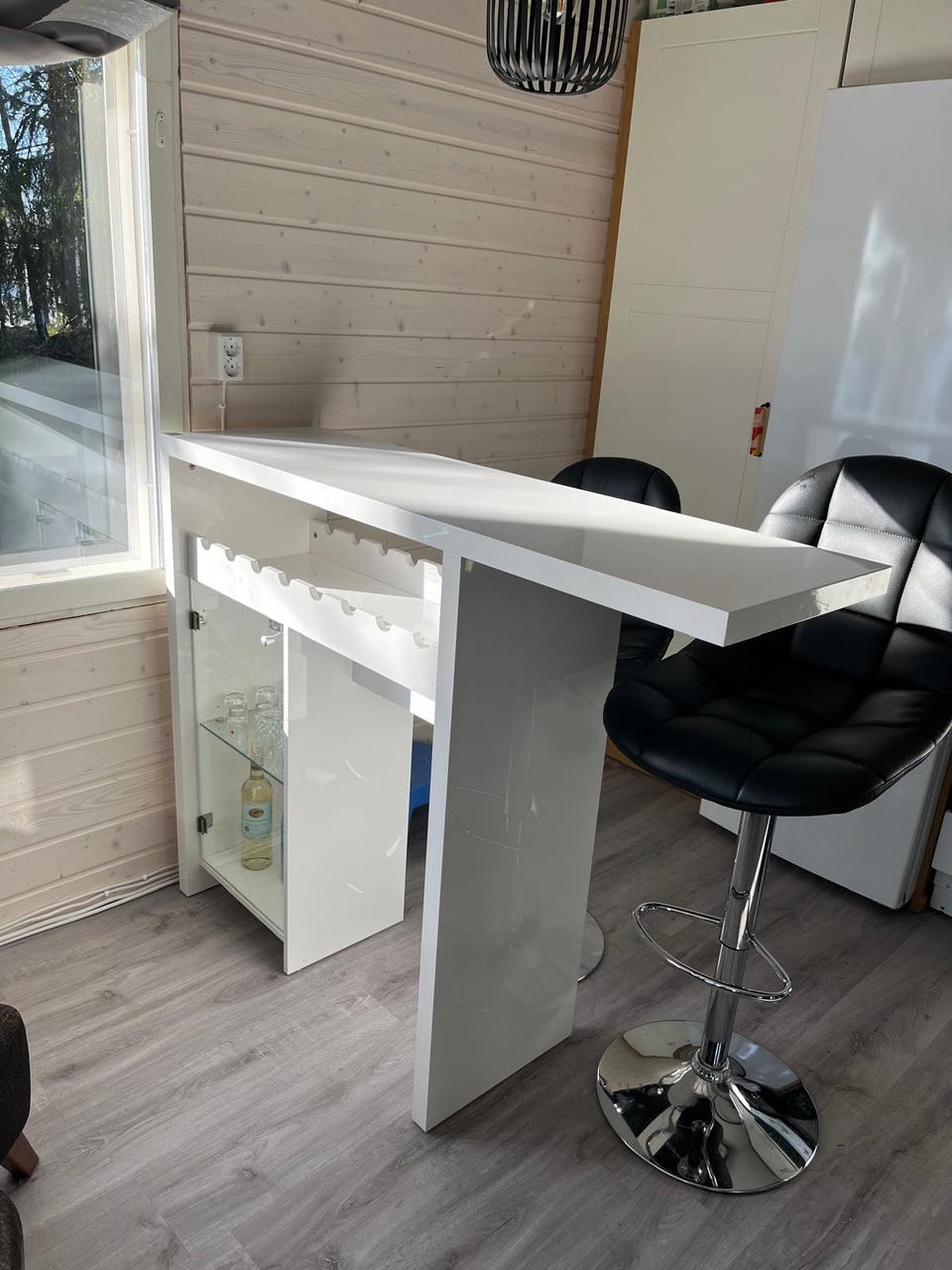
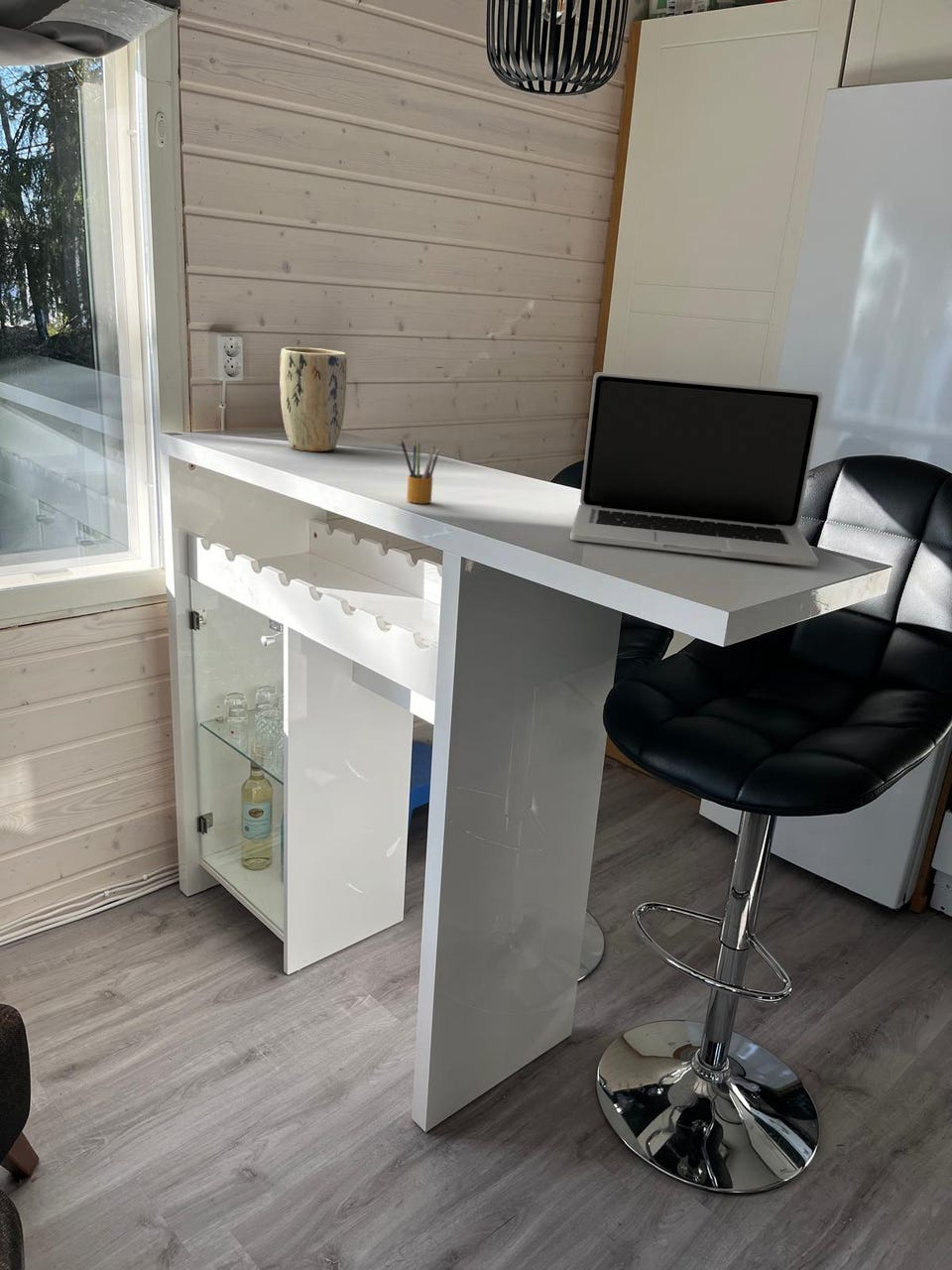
+ plant pot [279,346,347,452]
+ laptop [569,371,823,568]
+ pencil box [400,438,441,504]
